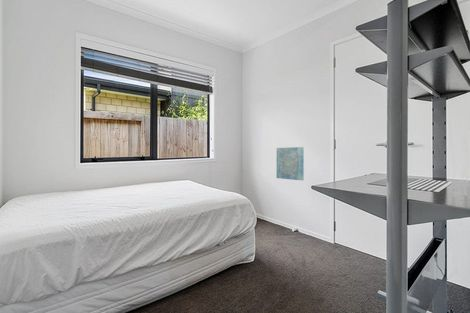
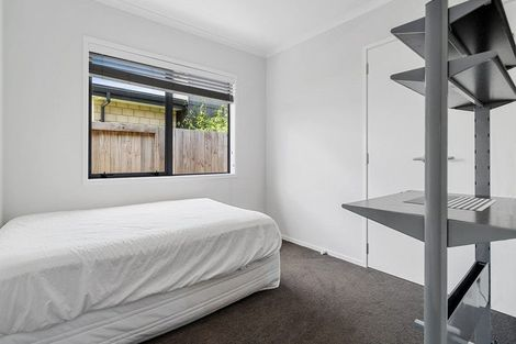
- wall art [276,146,305,181]
